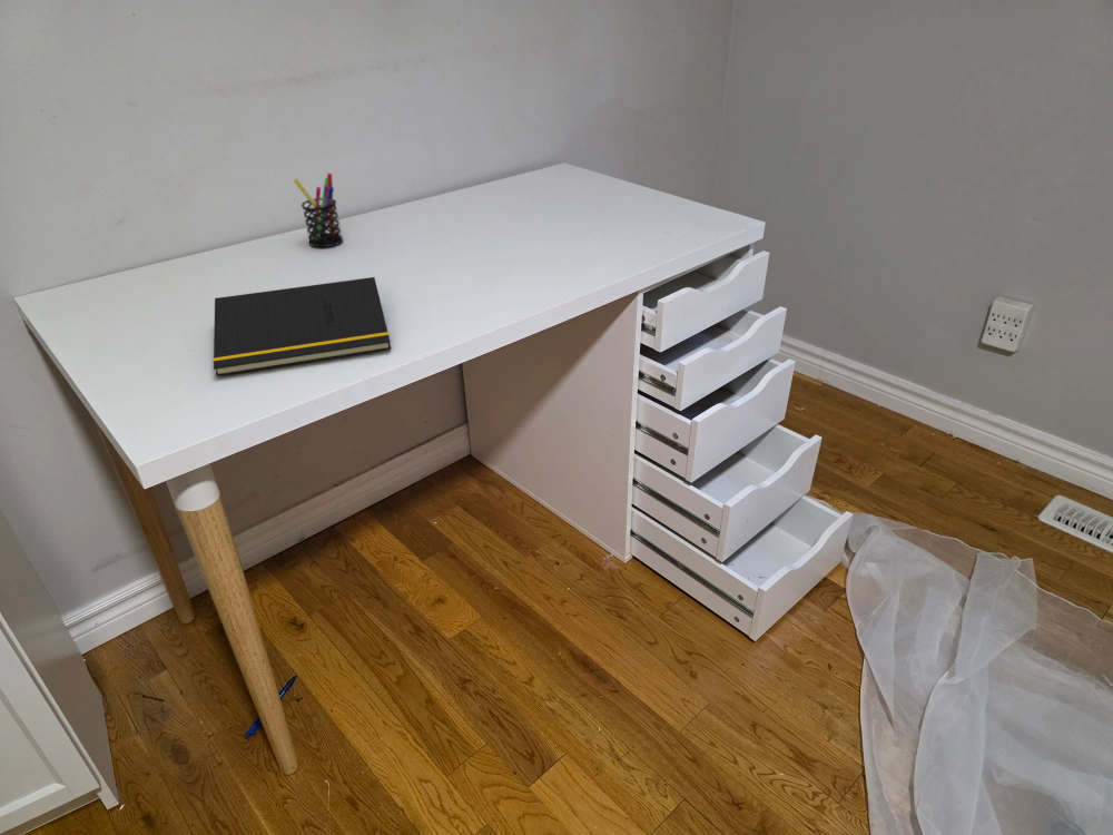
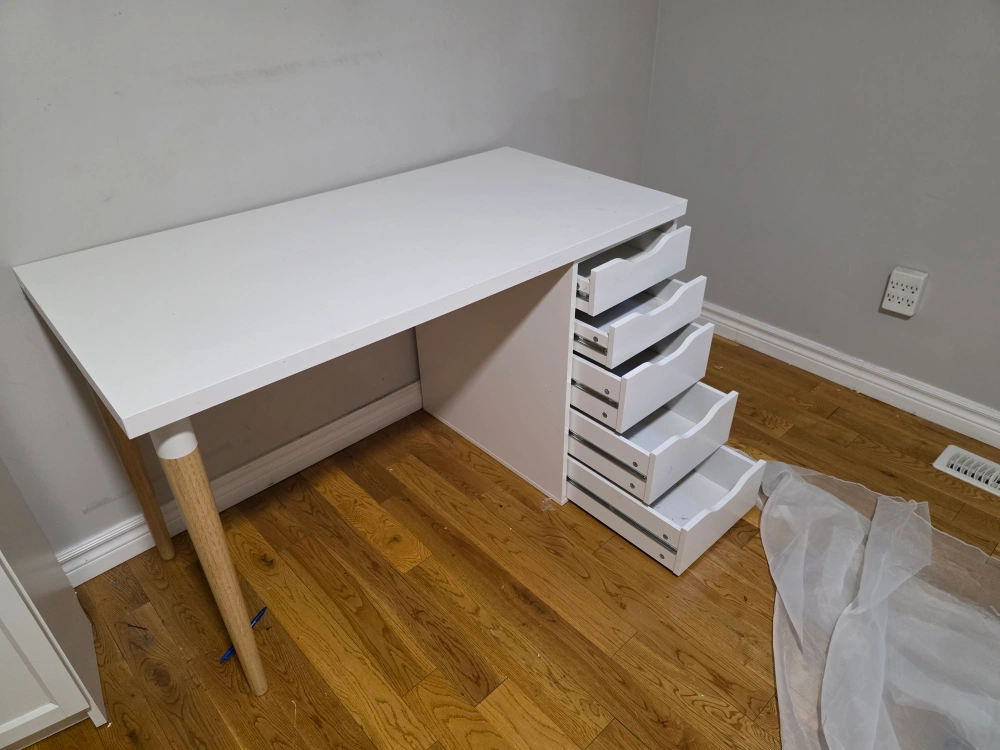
- pen holder [293,173,344,248]
- notepad [211,276,392,377]
